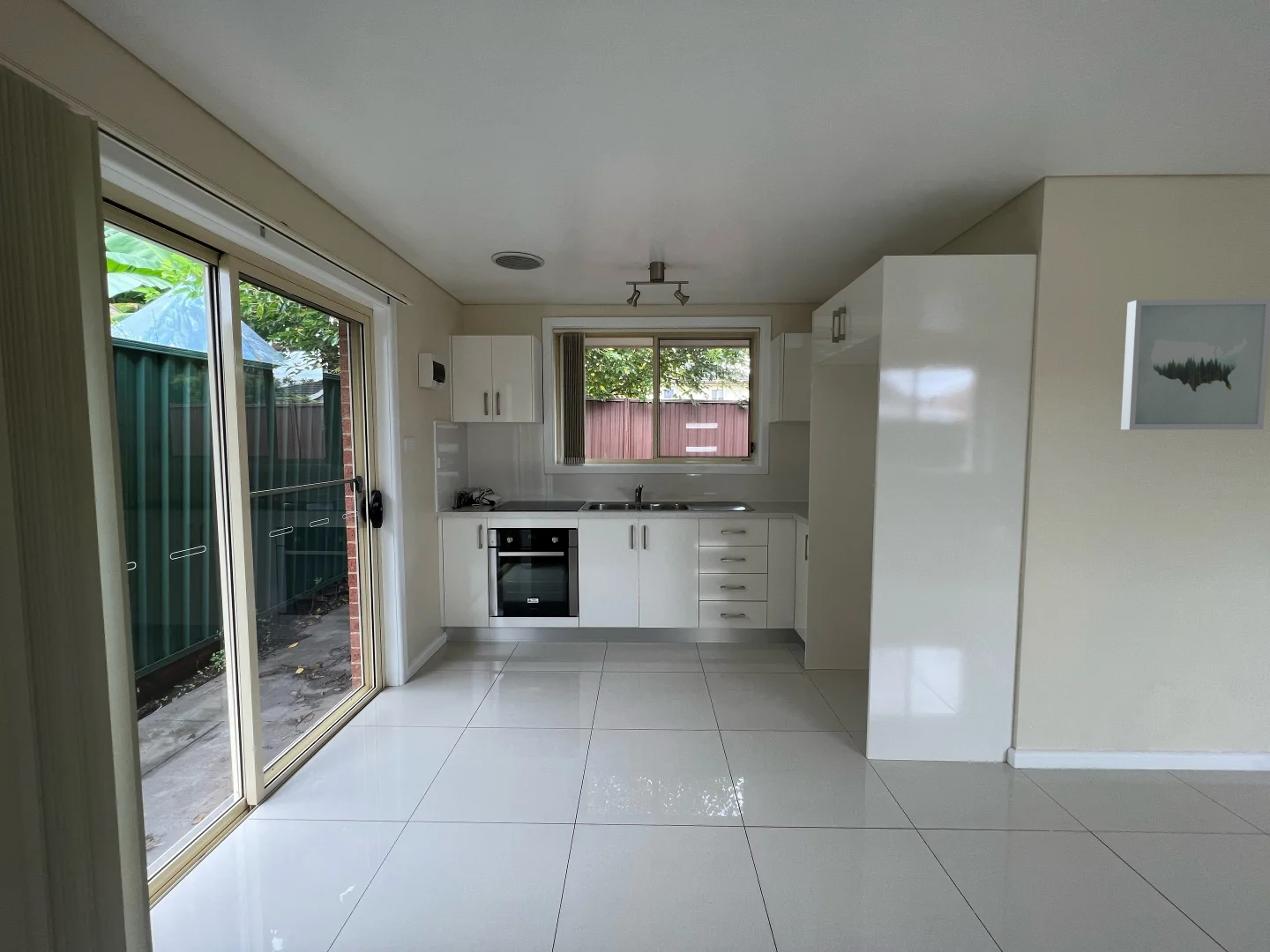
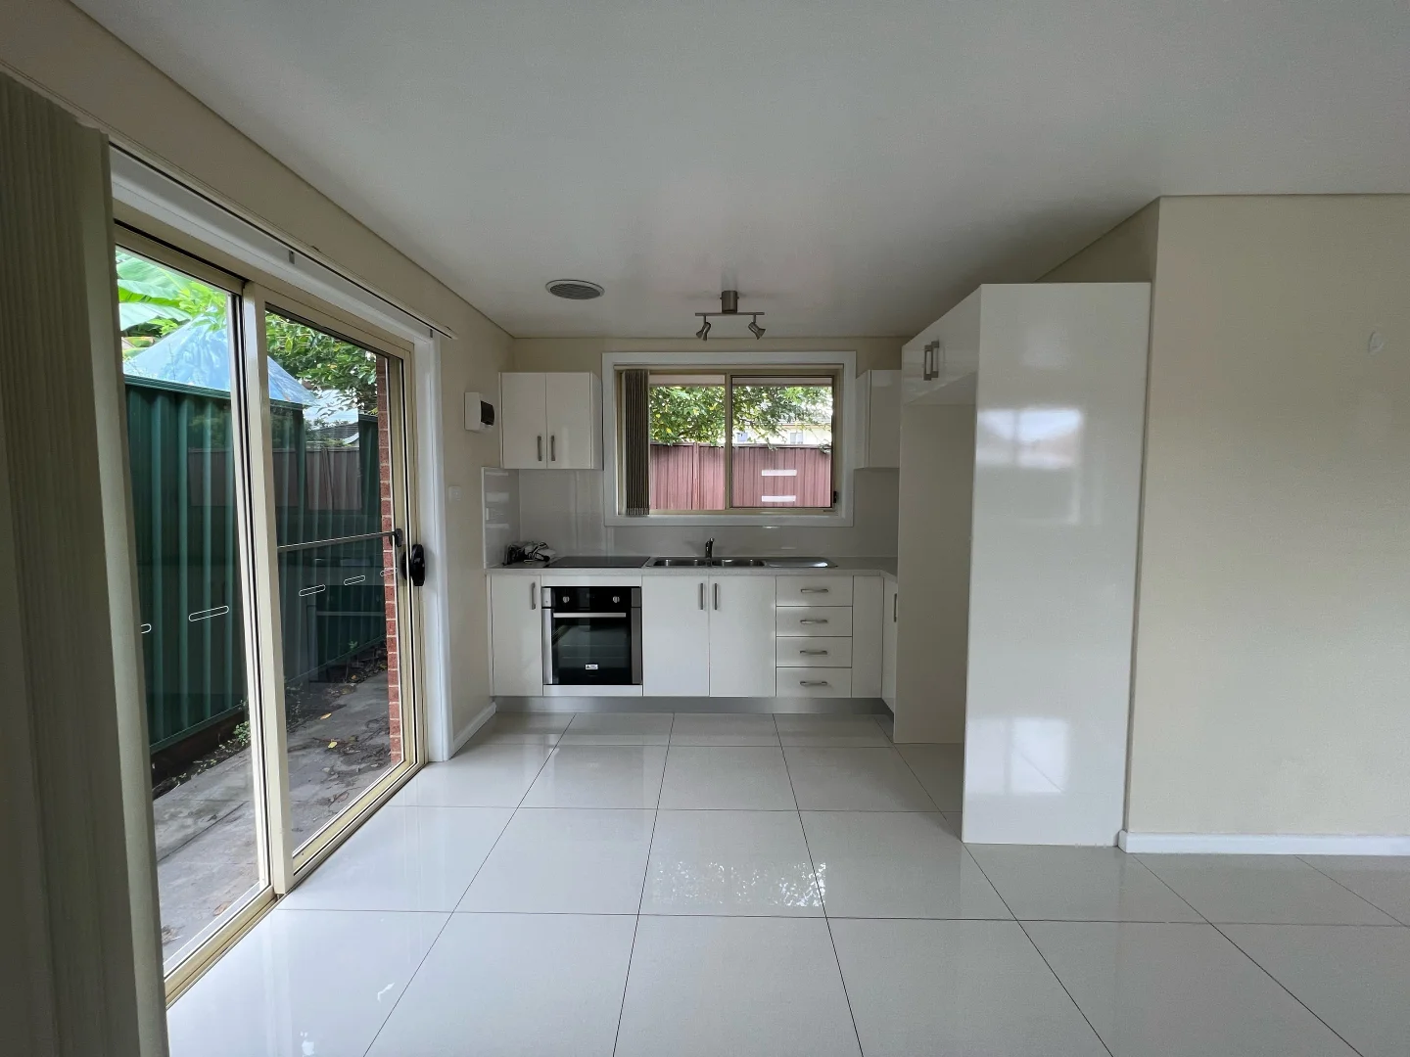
- wall art [1120,298,1270,430]
